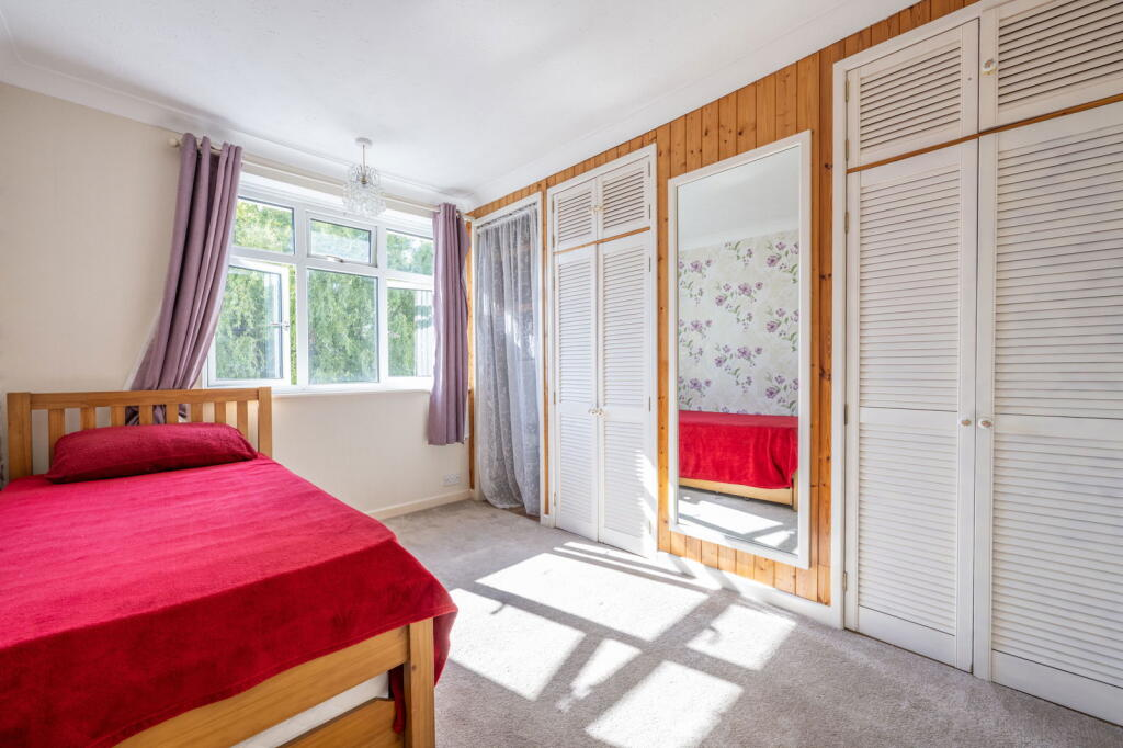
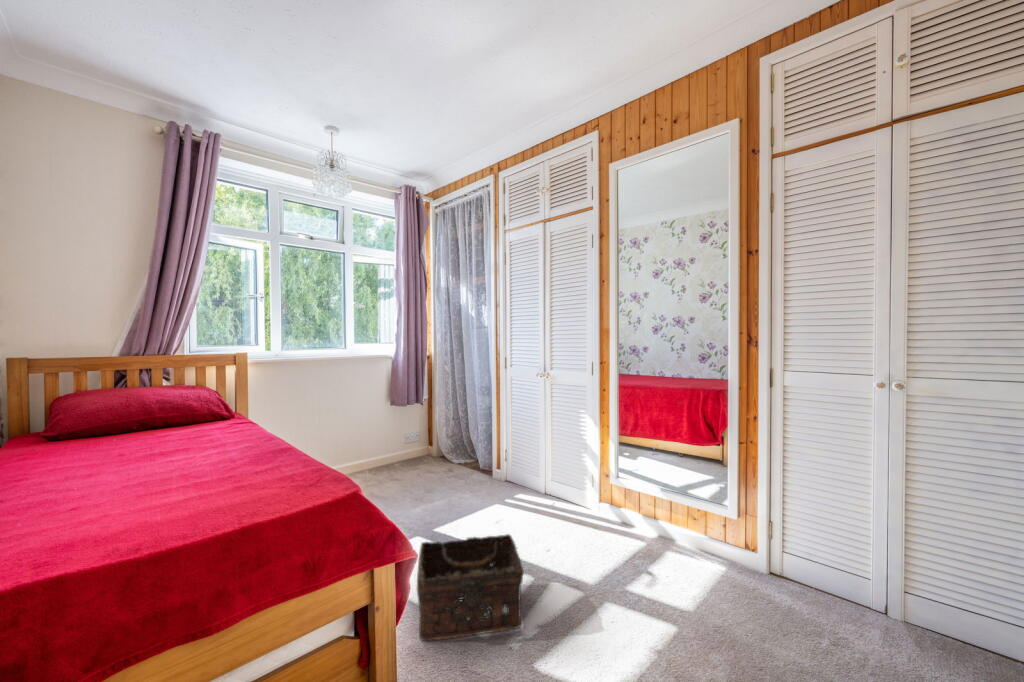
+ basket [416,533,525,642]
